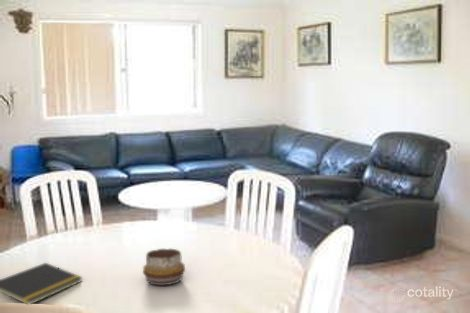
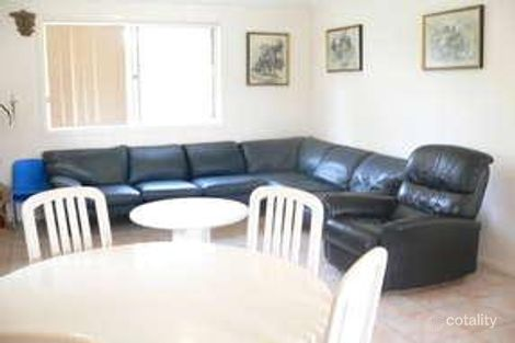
- decorative bowl [142,248,186,286]
- notepad [0,262,84,305]
